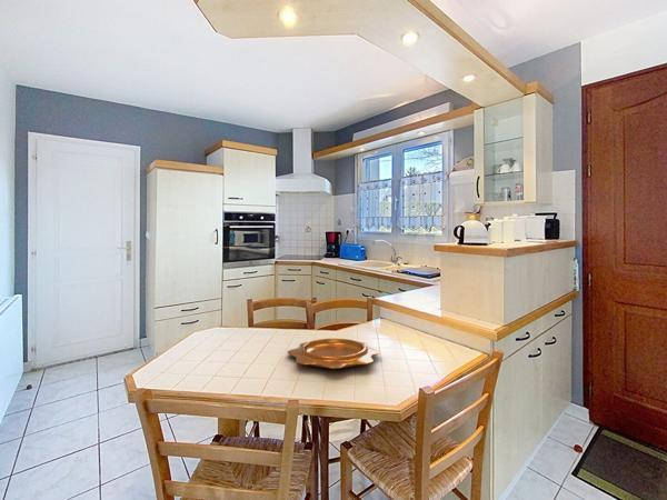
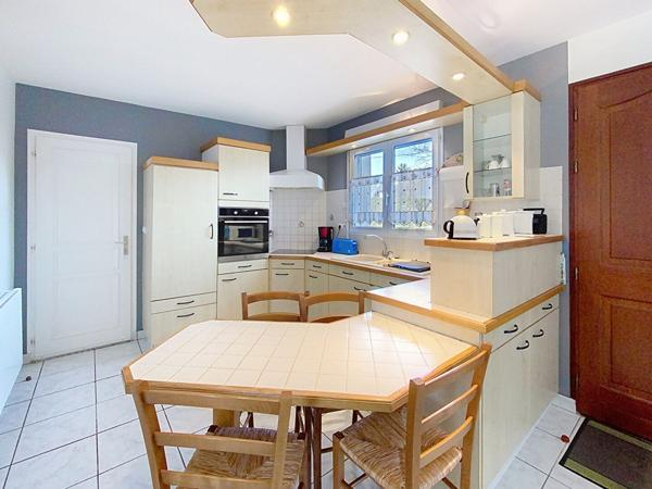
- decorative bowl [286,338,381,370]
